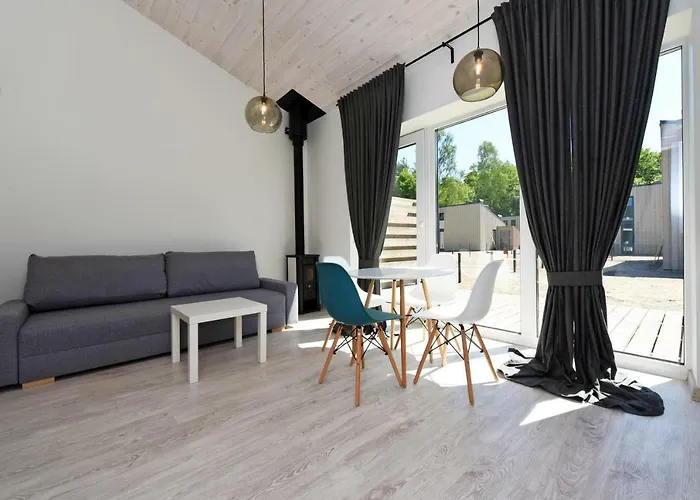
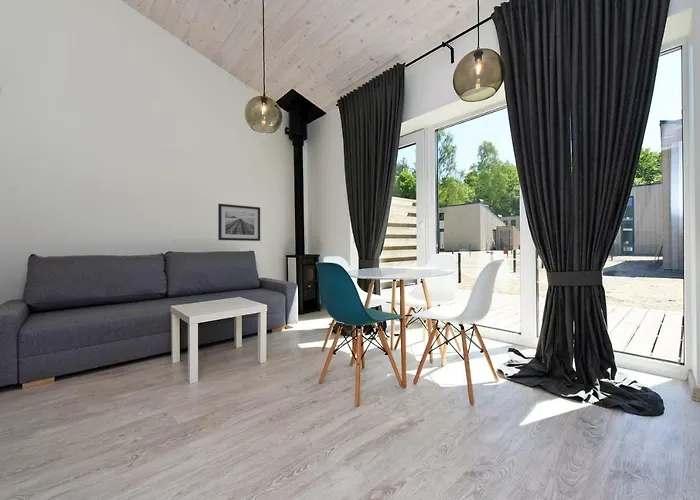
+ wall art [217,203,261,242]
